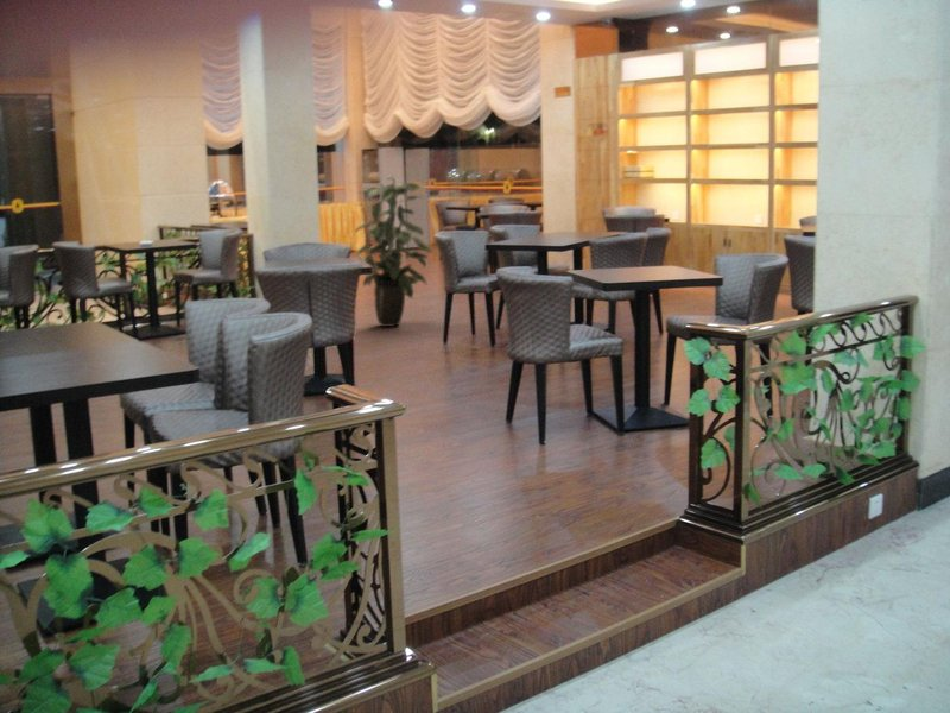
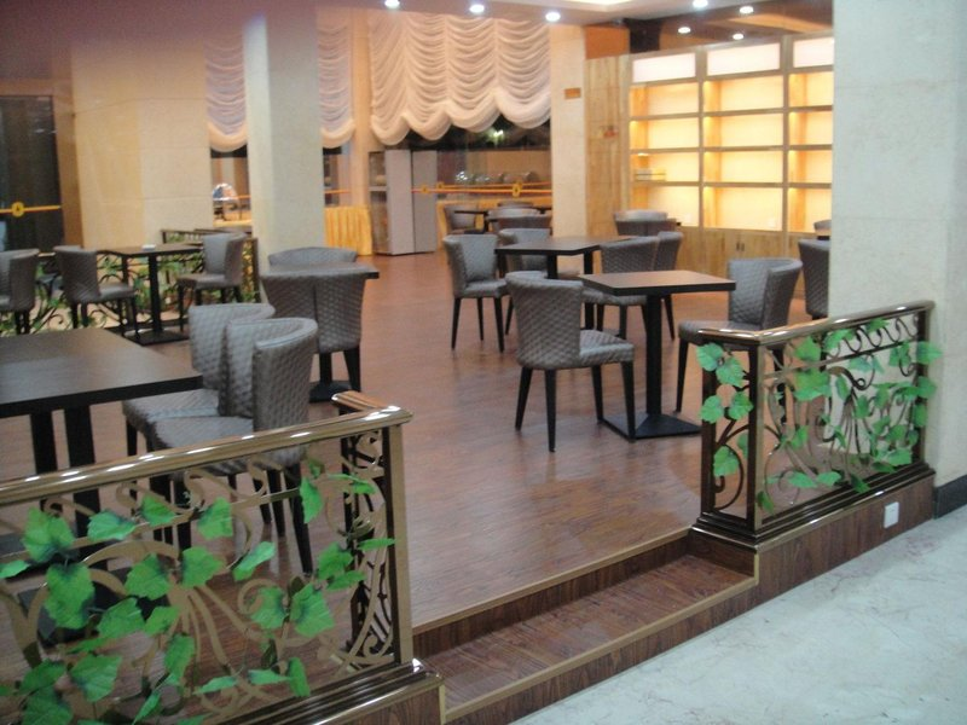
- indoor plant [353,175,432,328]
